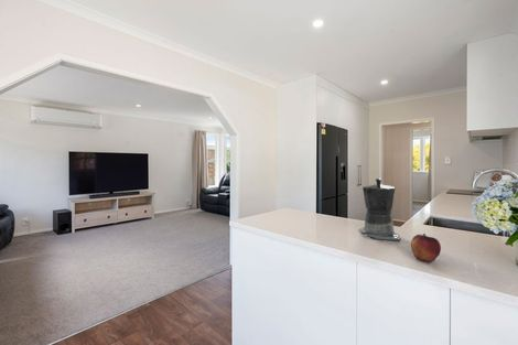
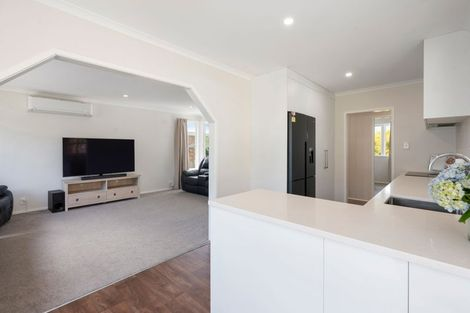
- coffee maker [358,177,402,241]
- fruit [410,233,442,263]
